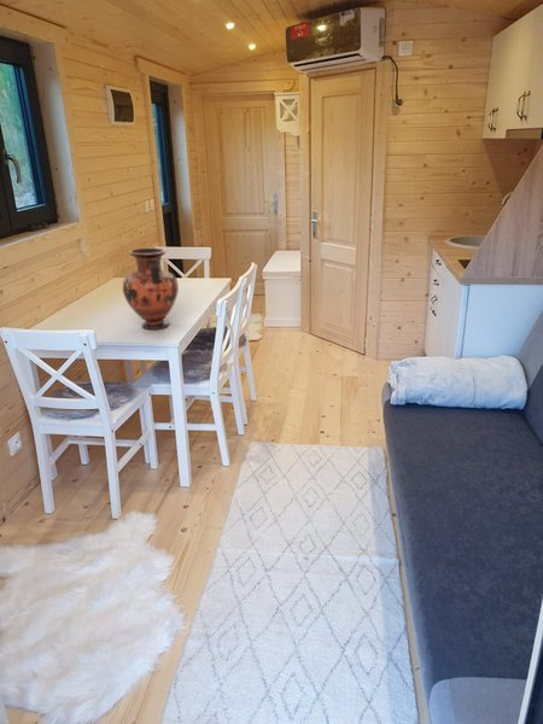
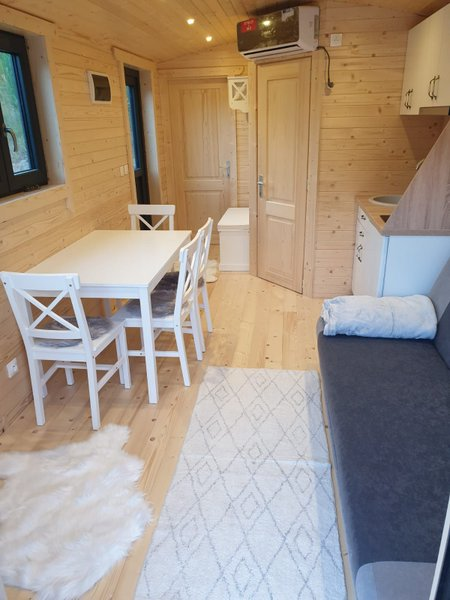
- vase [122,247,180,331]
